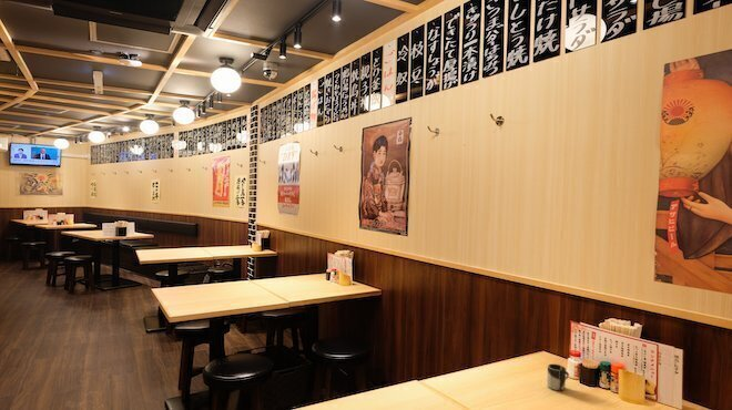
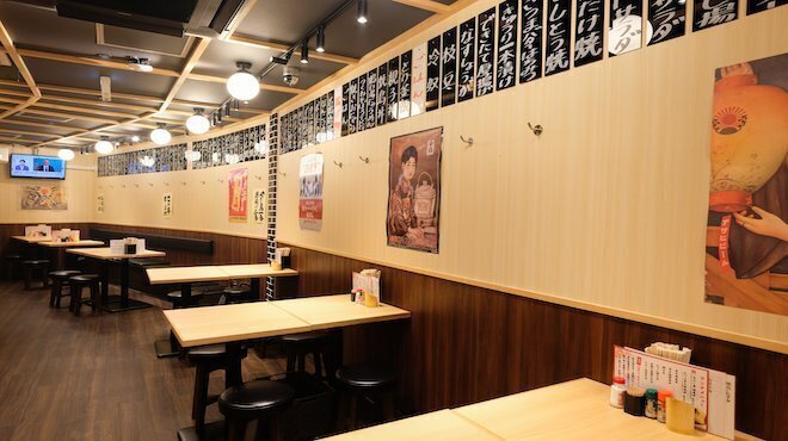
- cup [546,363,570,391]
